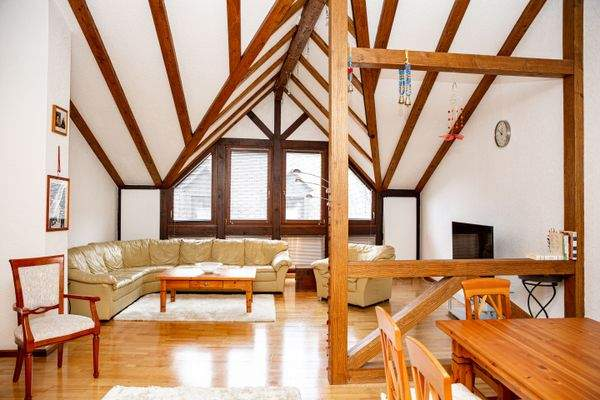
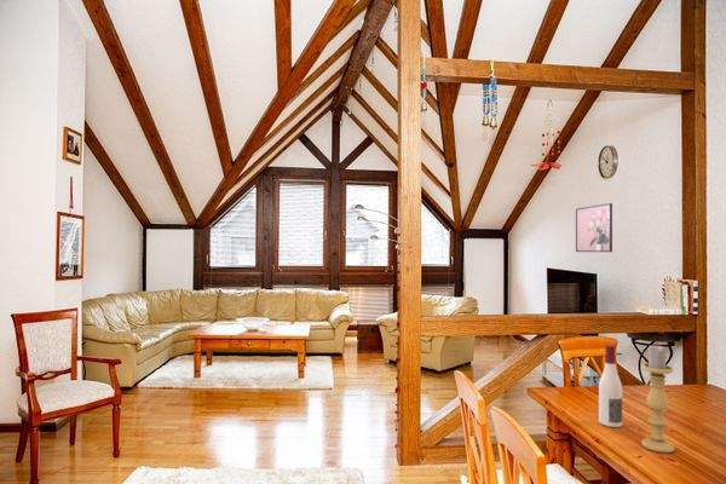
+ alcohol [598,344,623,428]
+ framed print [575,202,613,253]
+ candle holder [640,344,675,454]
